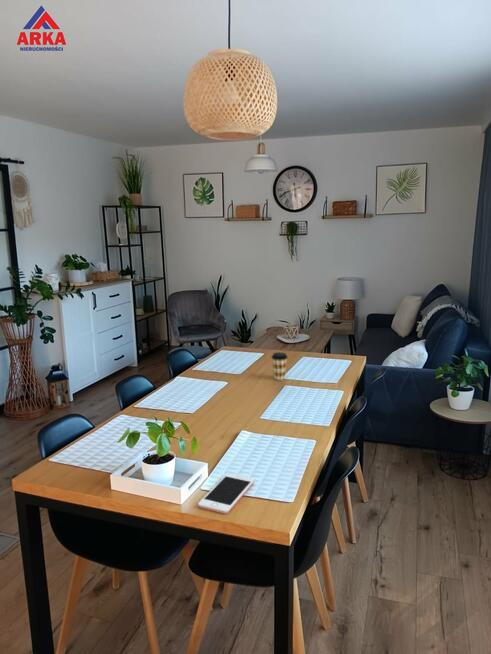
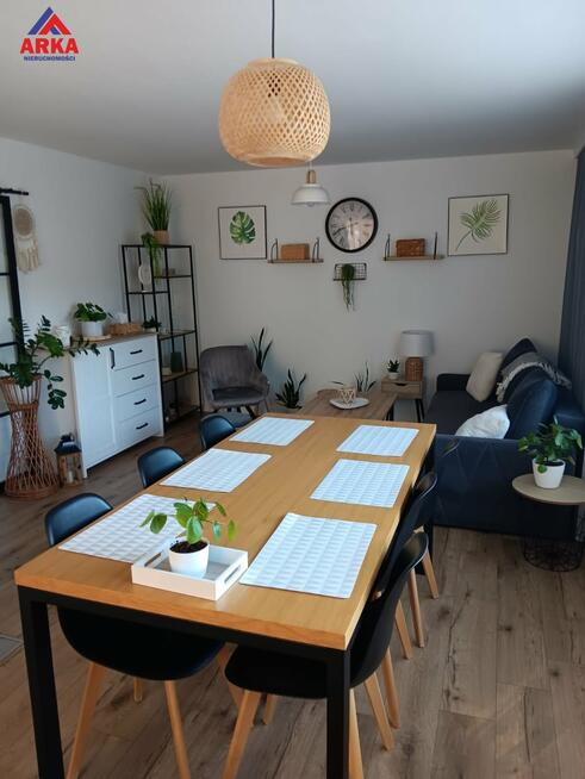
- coffee cup [270,352,289,381]
- cell phone [197,472,255,515]
